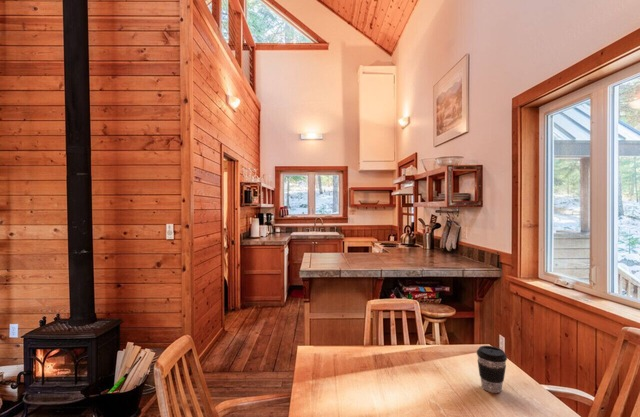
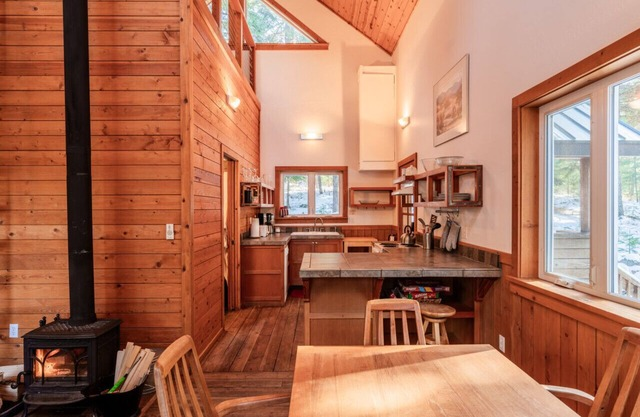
- coffee cup [476,345,508,394]
